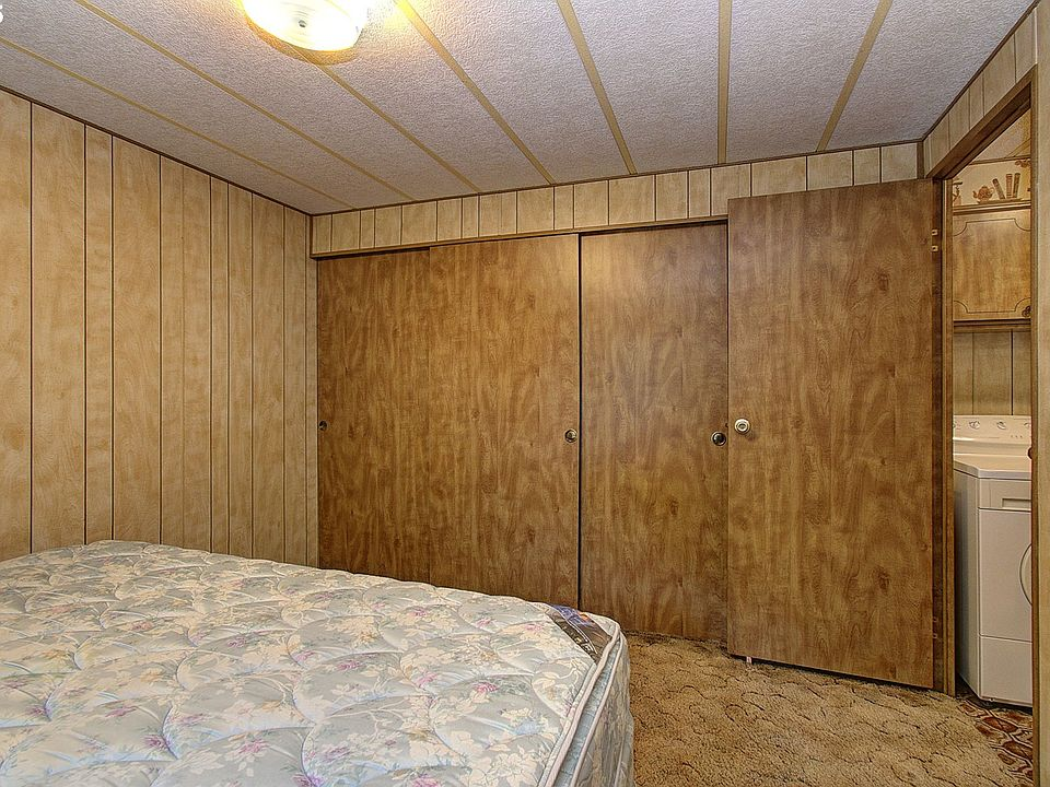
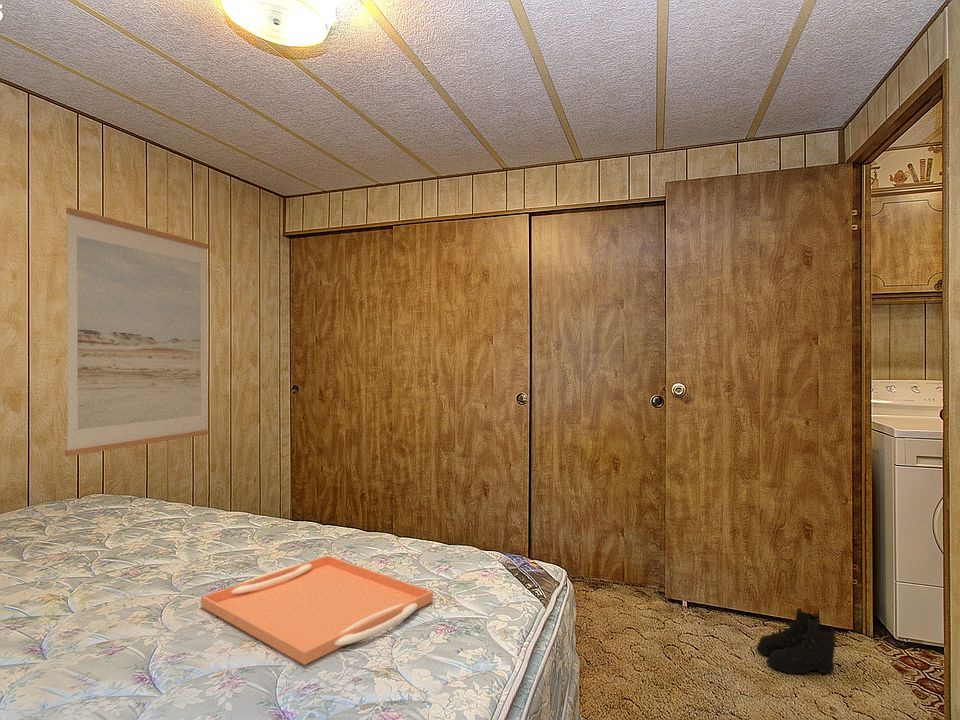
+ wall art [64,207,209,457]
+ boots [756,607,839,675]
+ serving tray [200,554,434,666]
